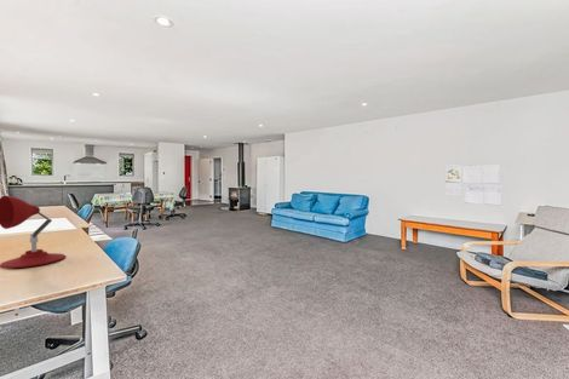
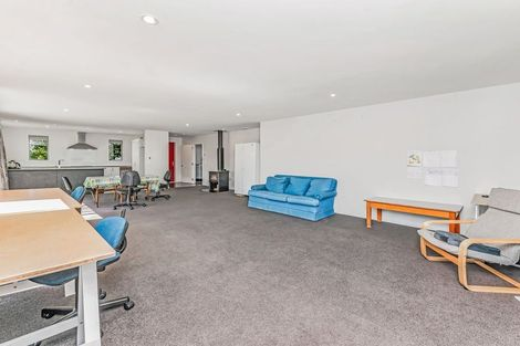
- desk lamp [0,195,67,269]
